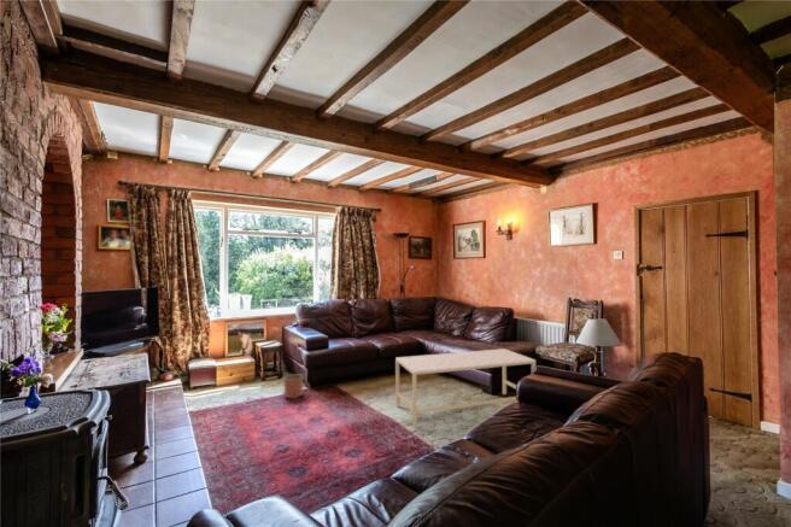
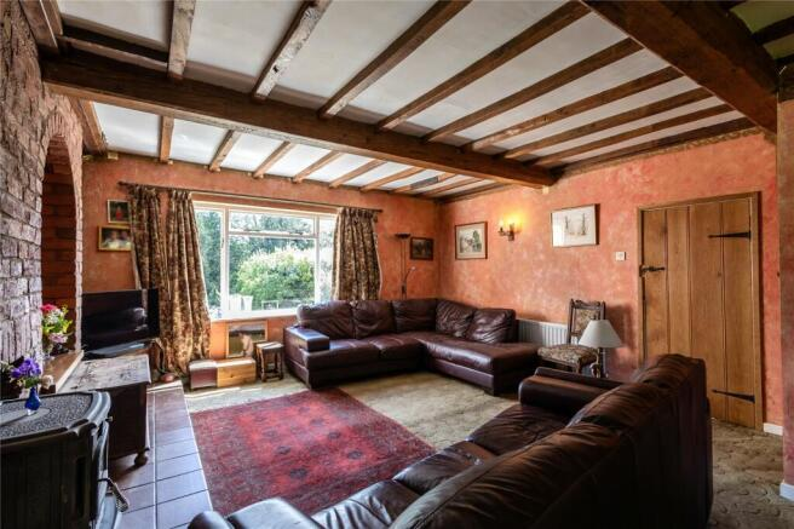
- coffee table [394,347,537,429]
- planter [282,373,304,399]
